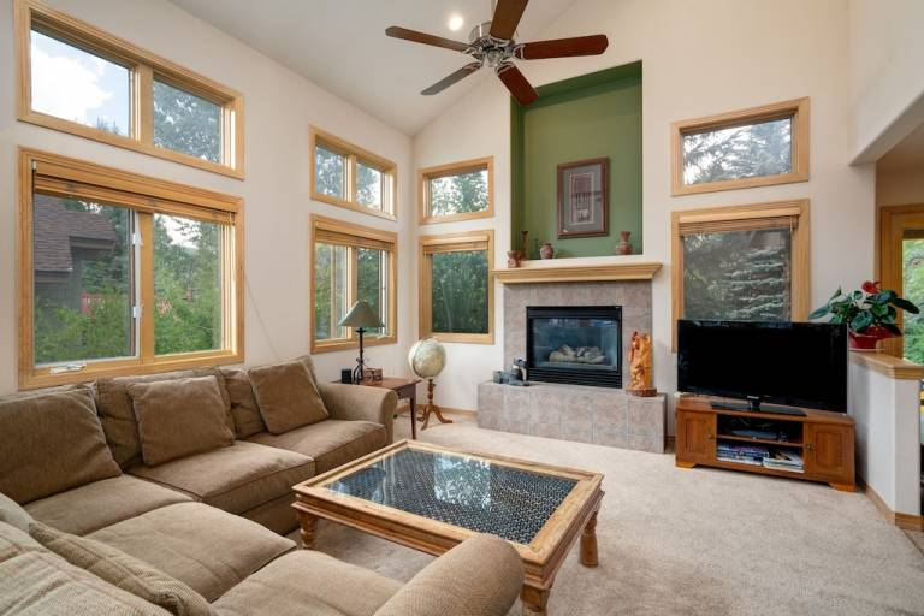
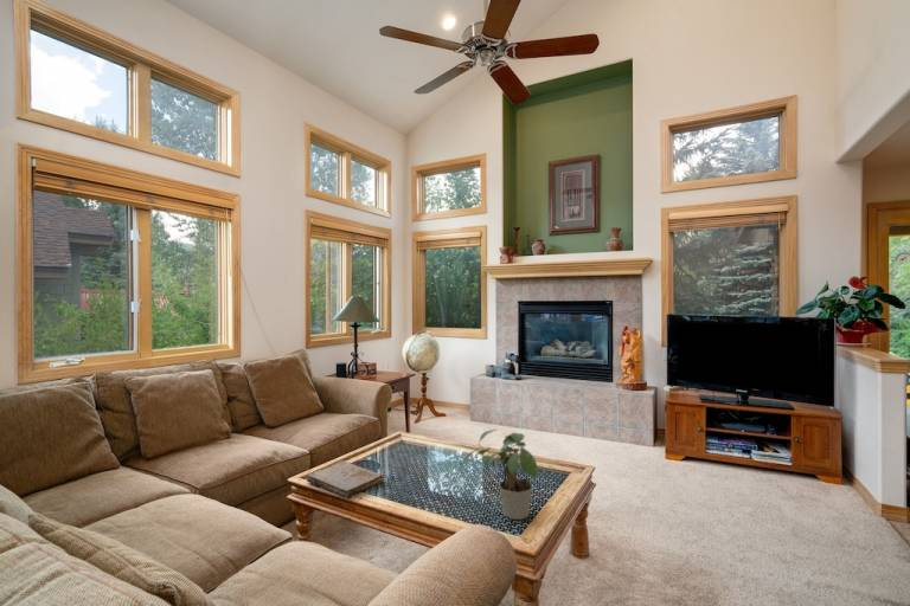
+ potted plant [459,428,538,521]
+ book [305,459,385,499]
